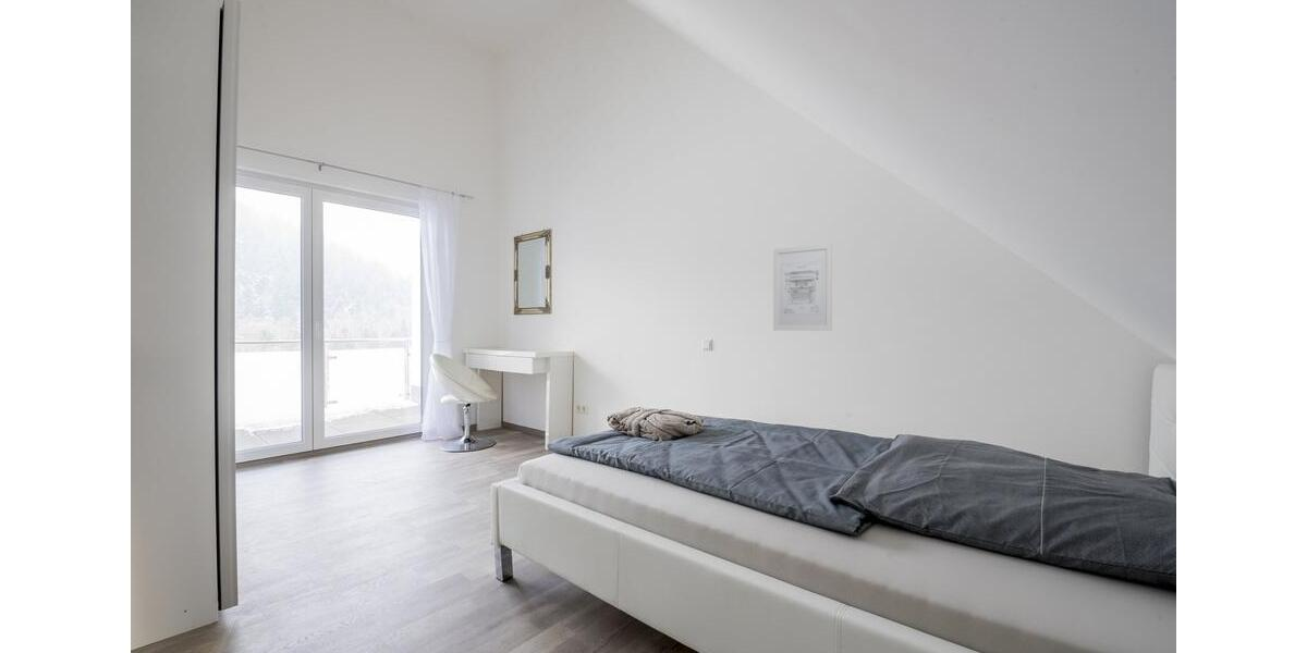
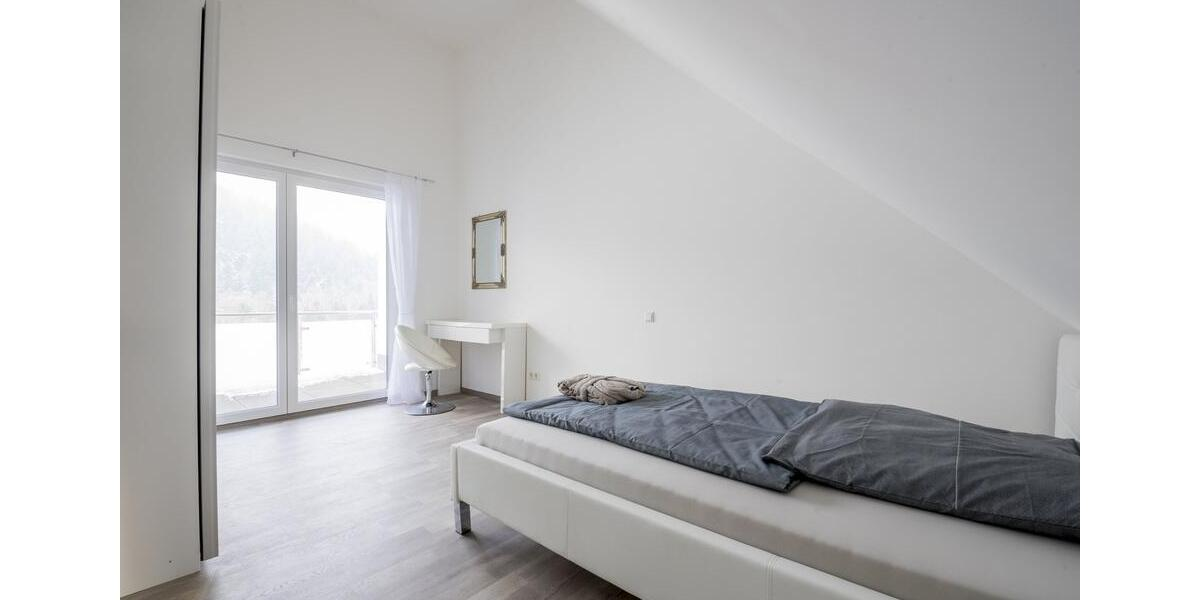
- wall art [772,243,833,332]
